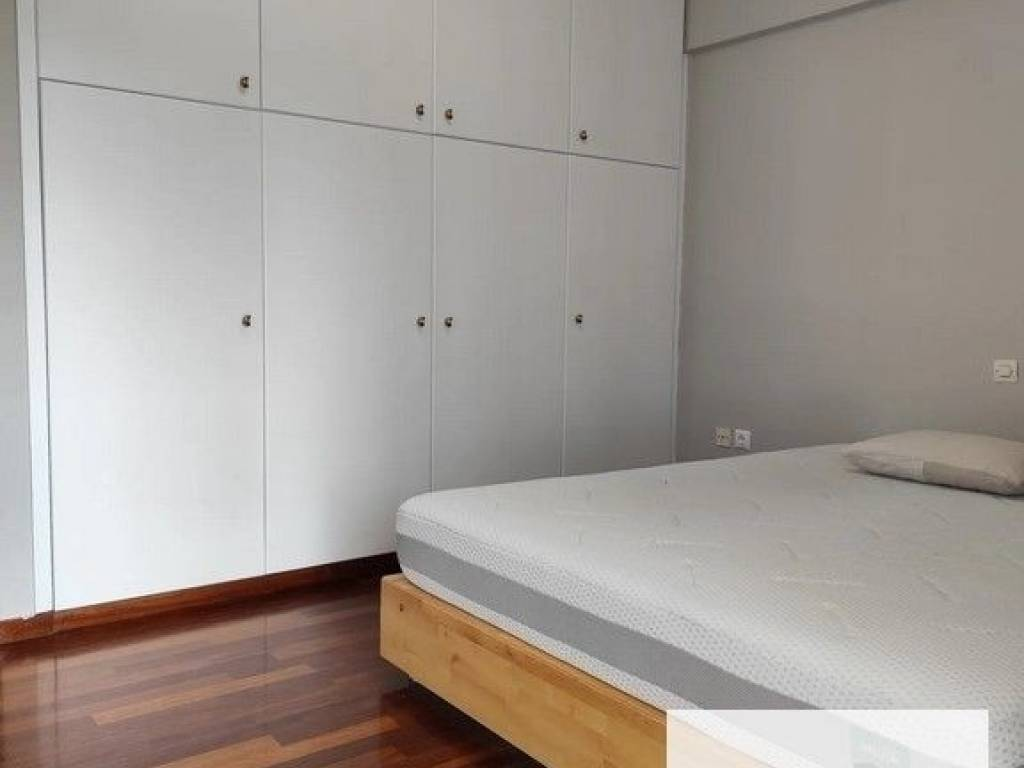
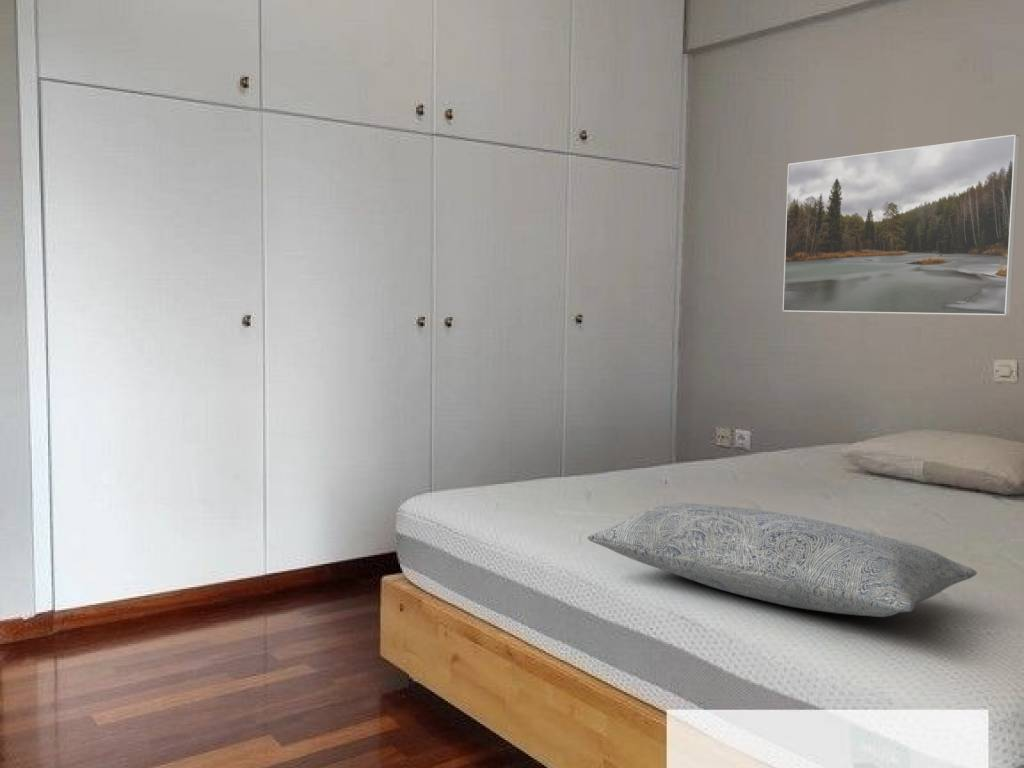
+ pillow [587,502,978,618]
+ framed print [782,134,1021,316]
